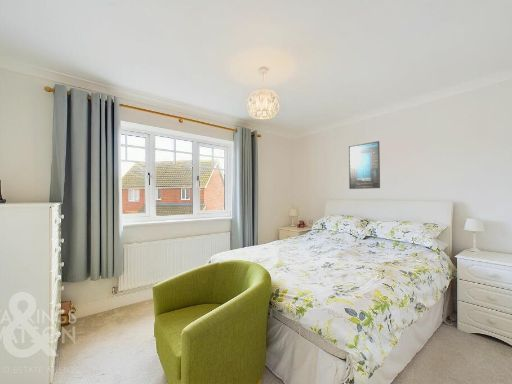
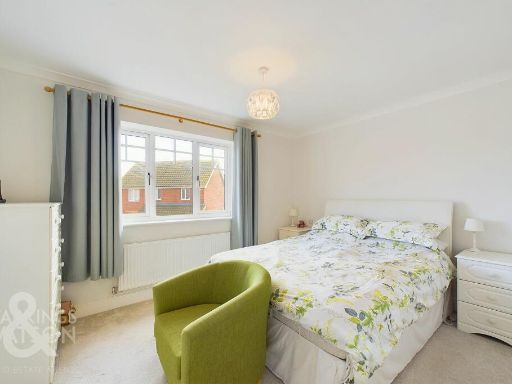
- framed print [348,140,381,190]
